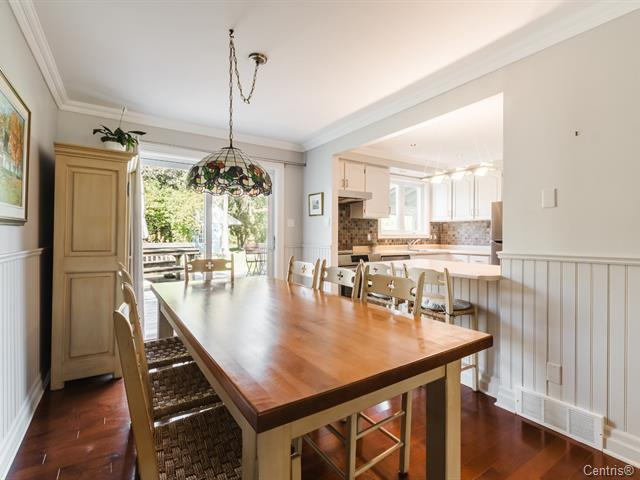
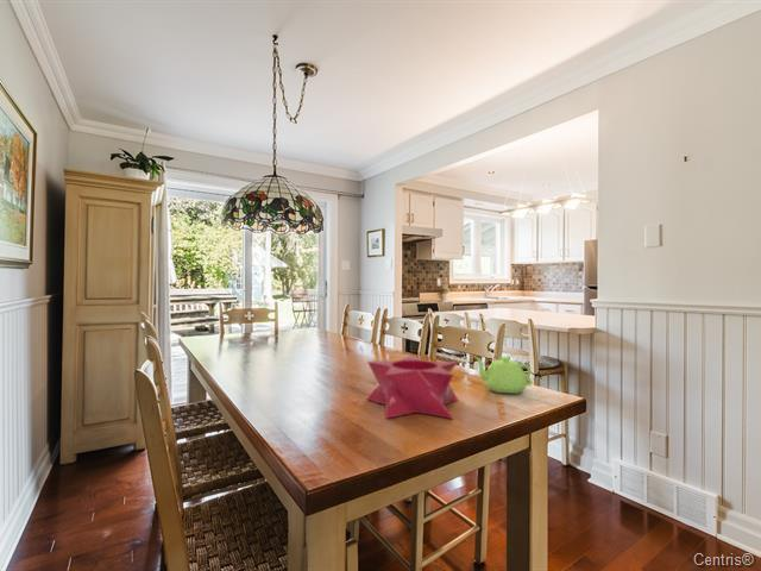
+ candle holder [365,354,460,420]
+ teapot [473,356,534,395]
